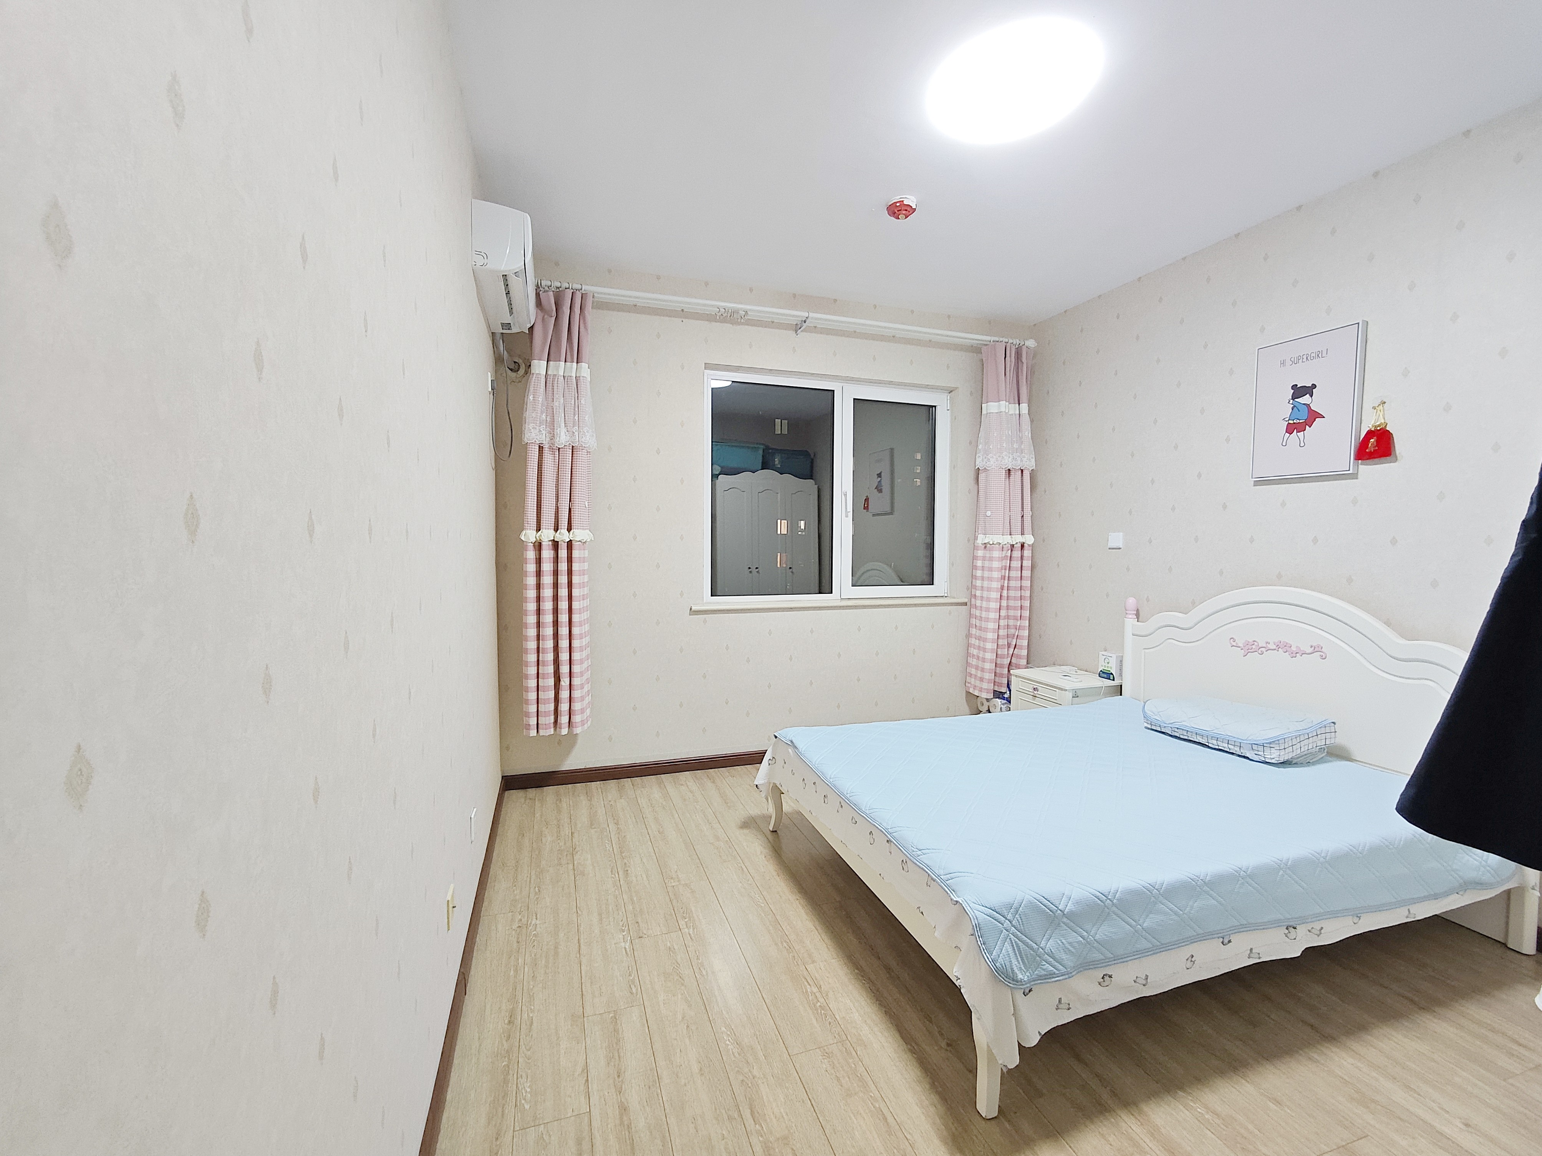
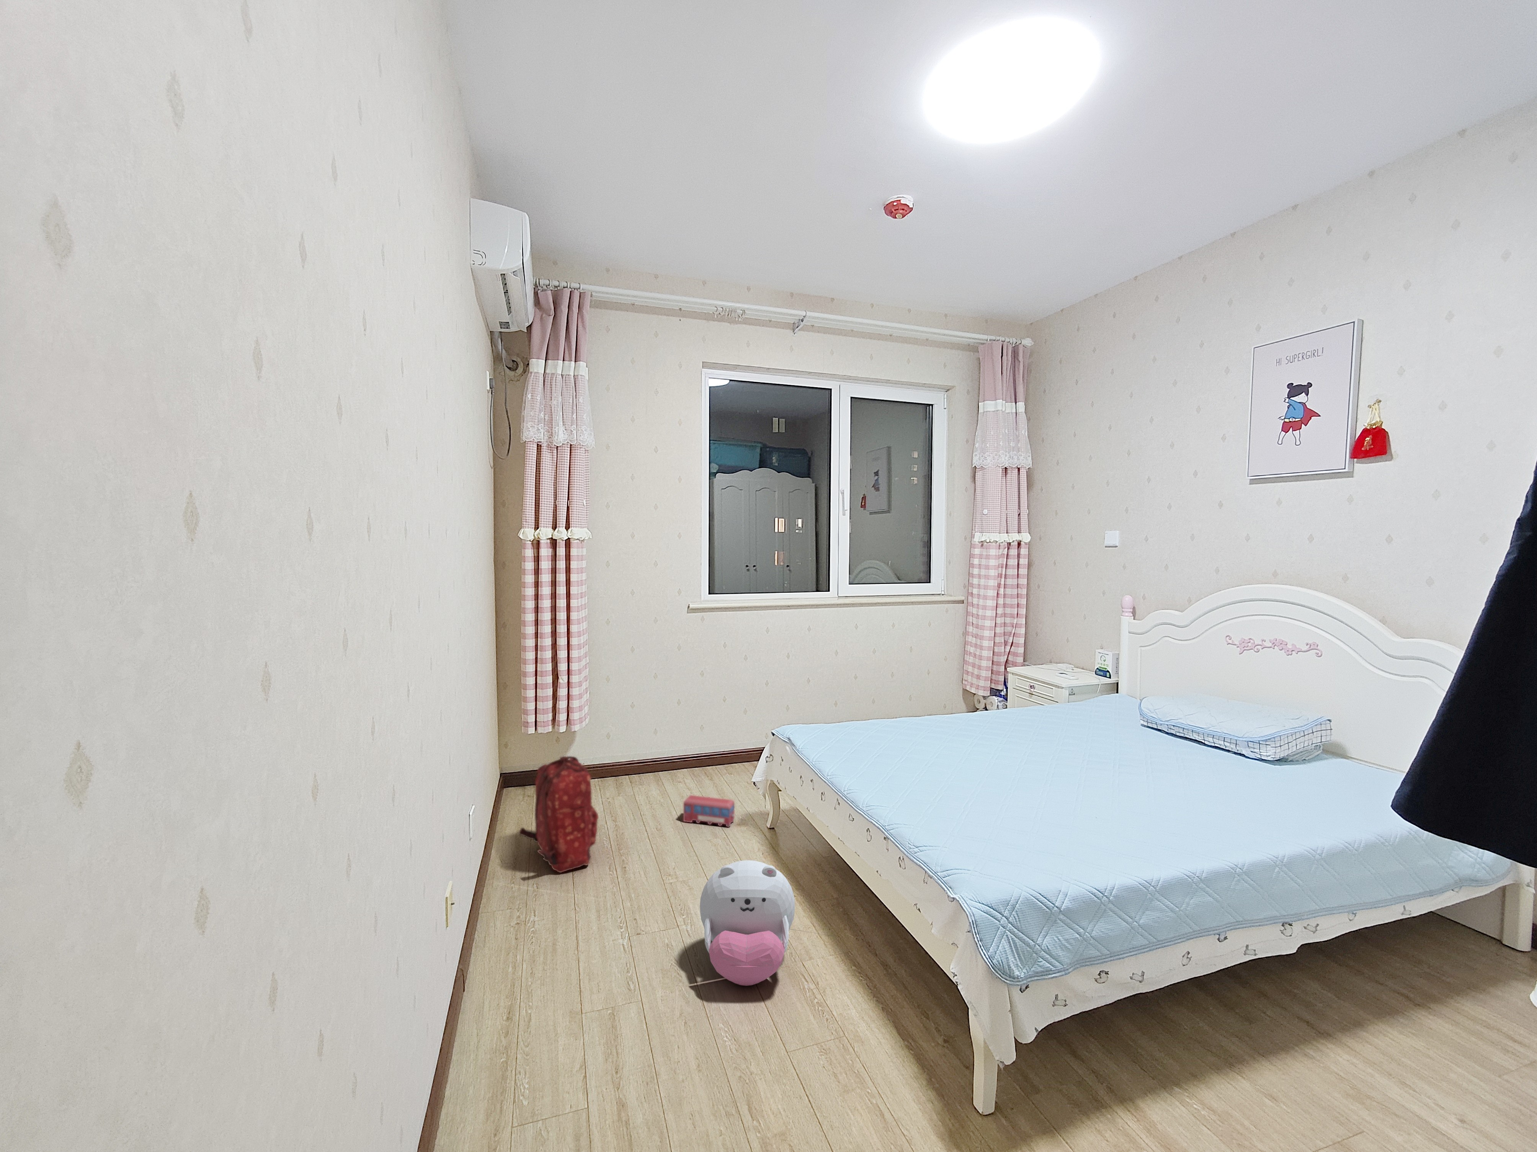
+ backpack [518,755,599,874]
+ plush toy [700,860,795,986]
+ toy train [683,795,735,828]
